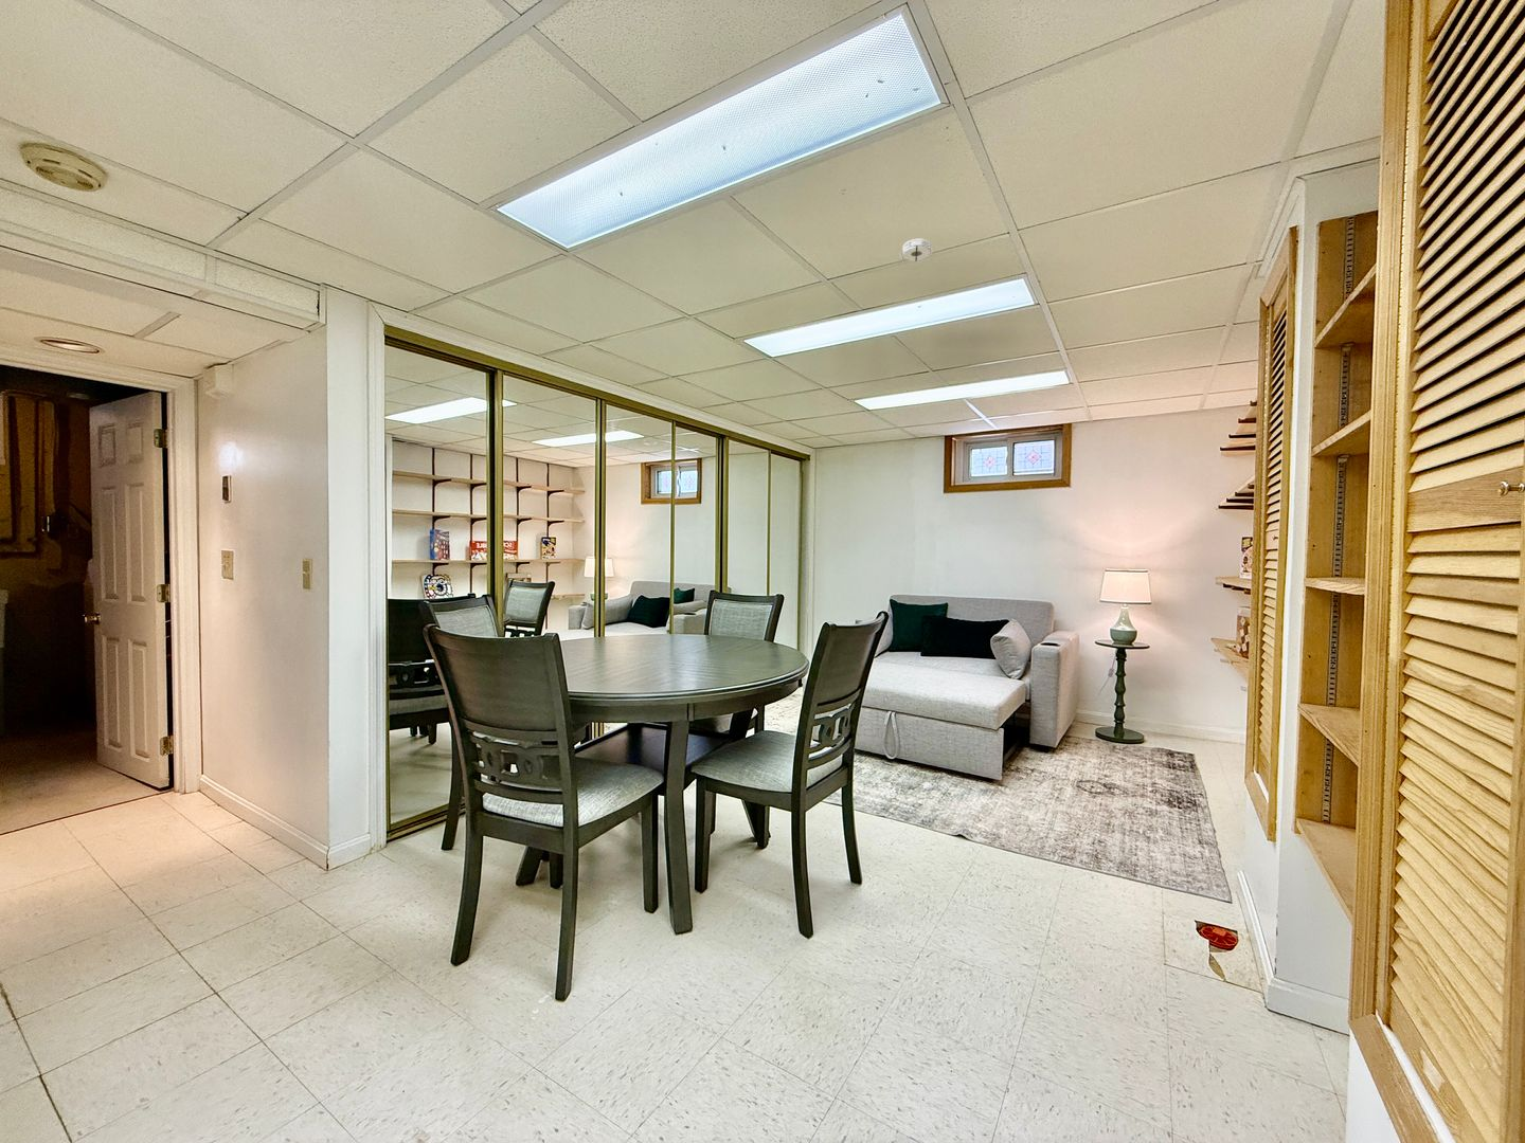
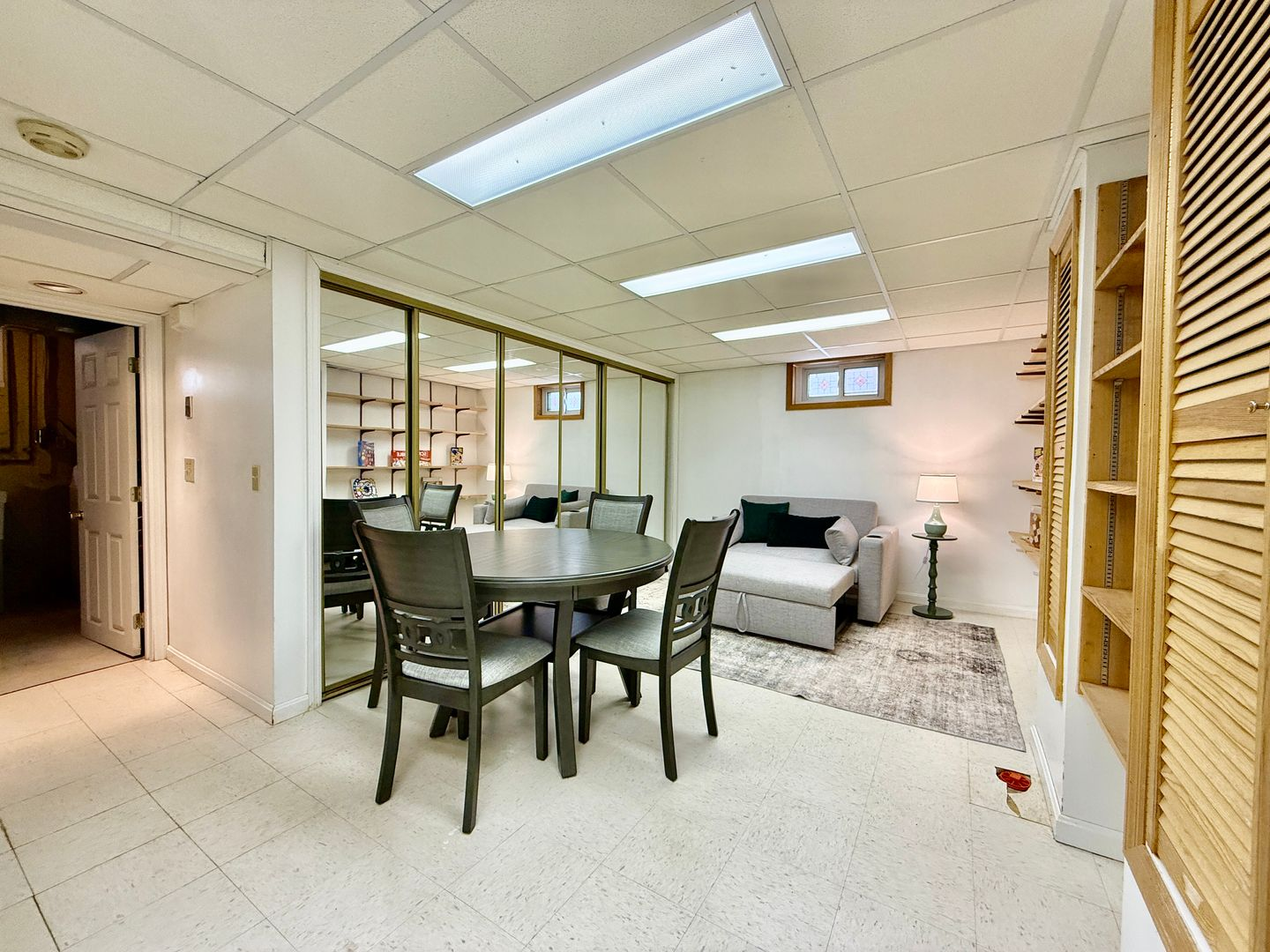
- smoke detector [898,238,934,264]
